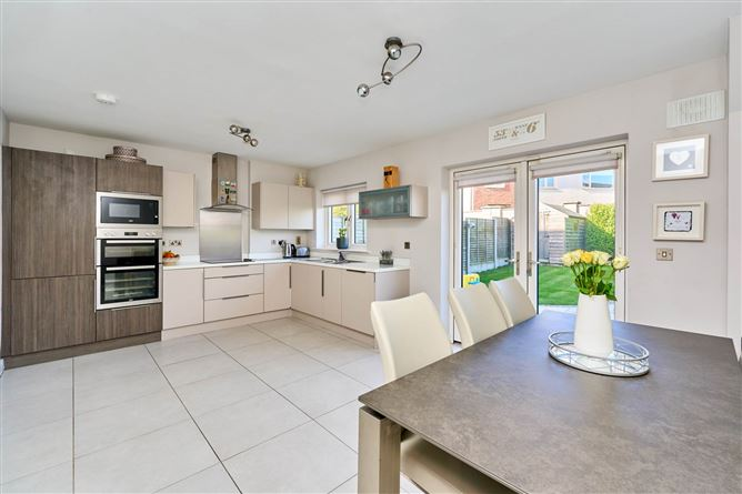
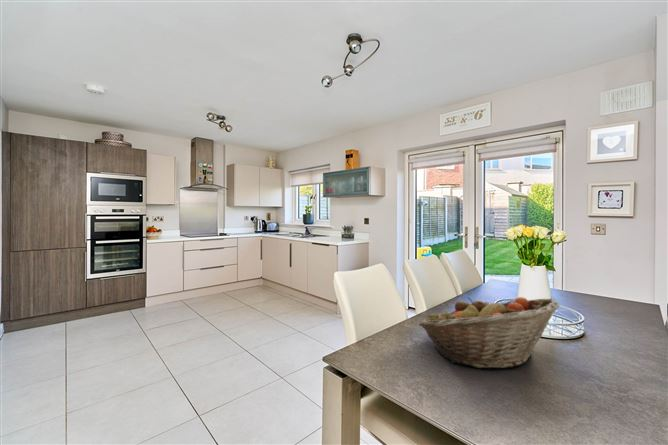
+ fruit basket [418,296,560,369]
